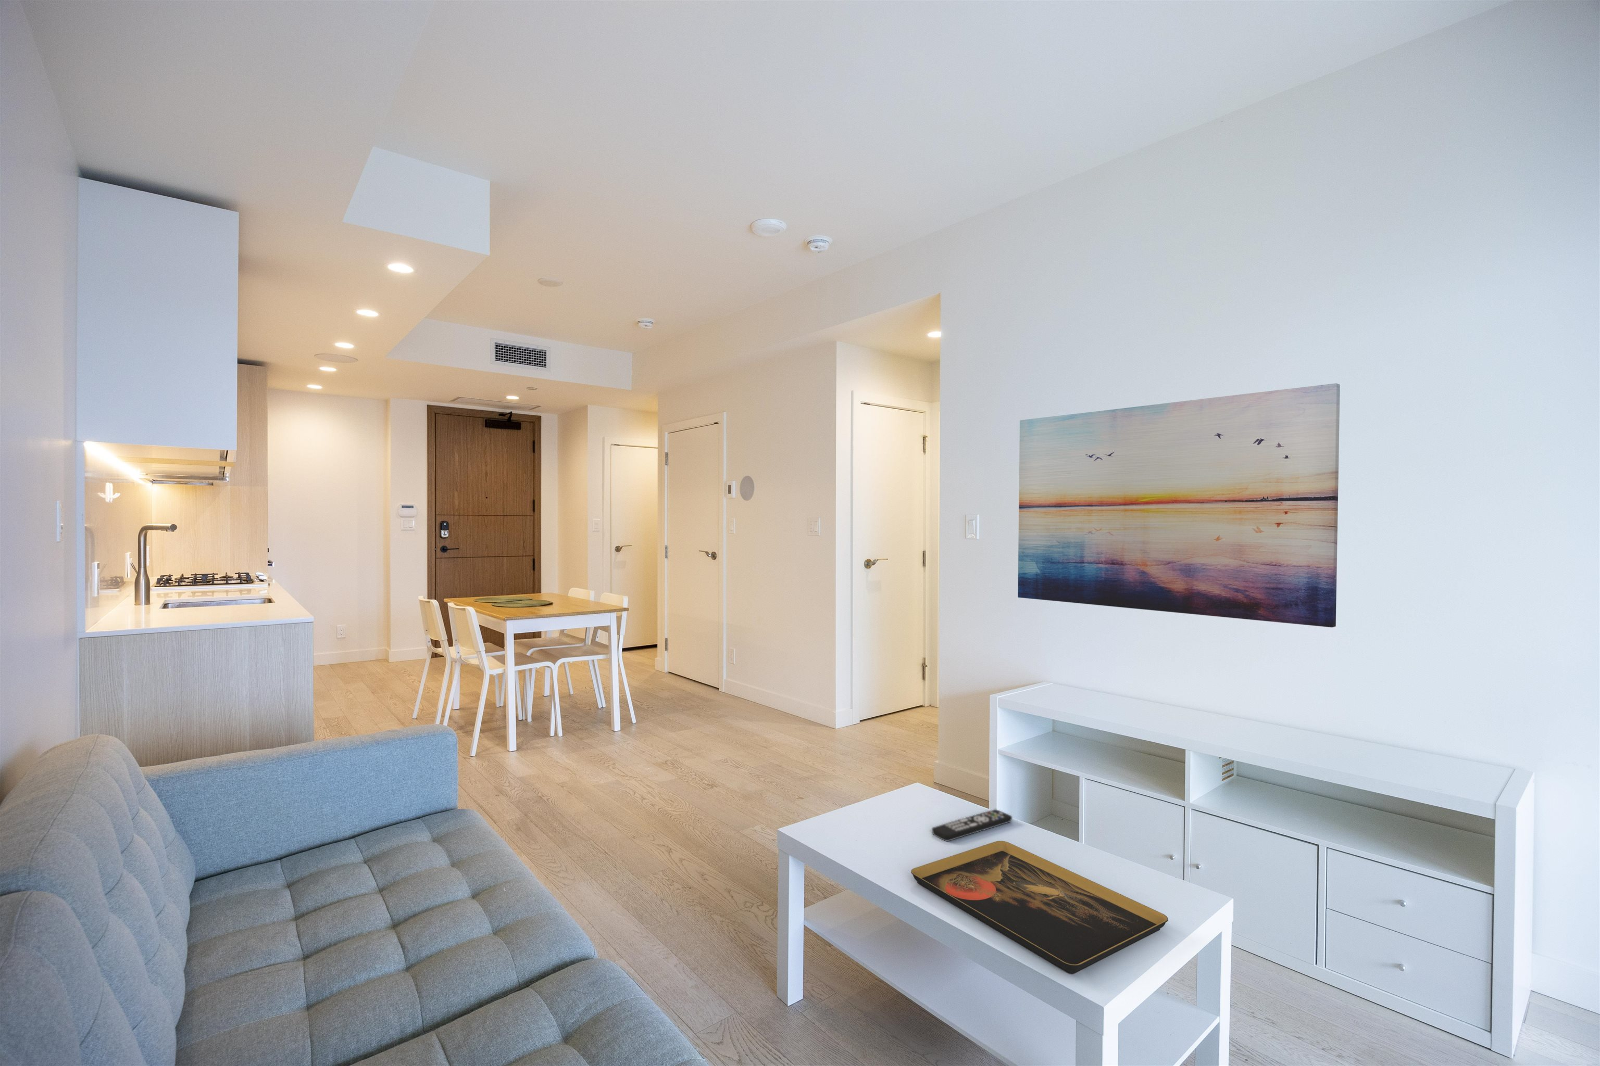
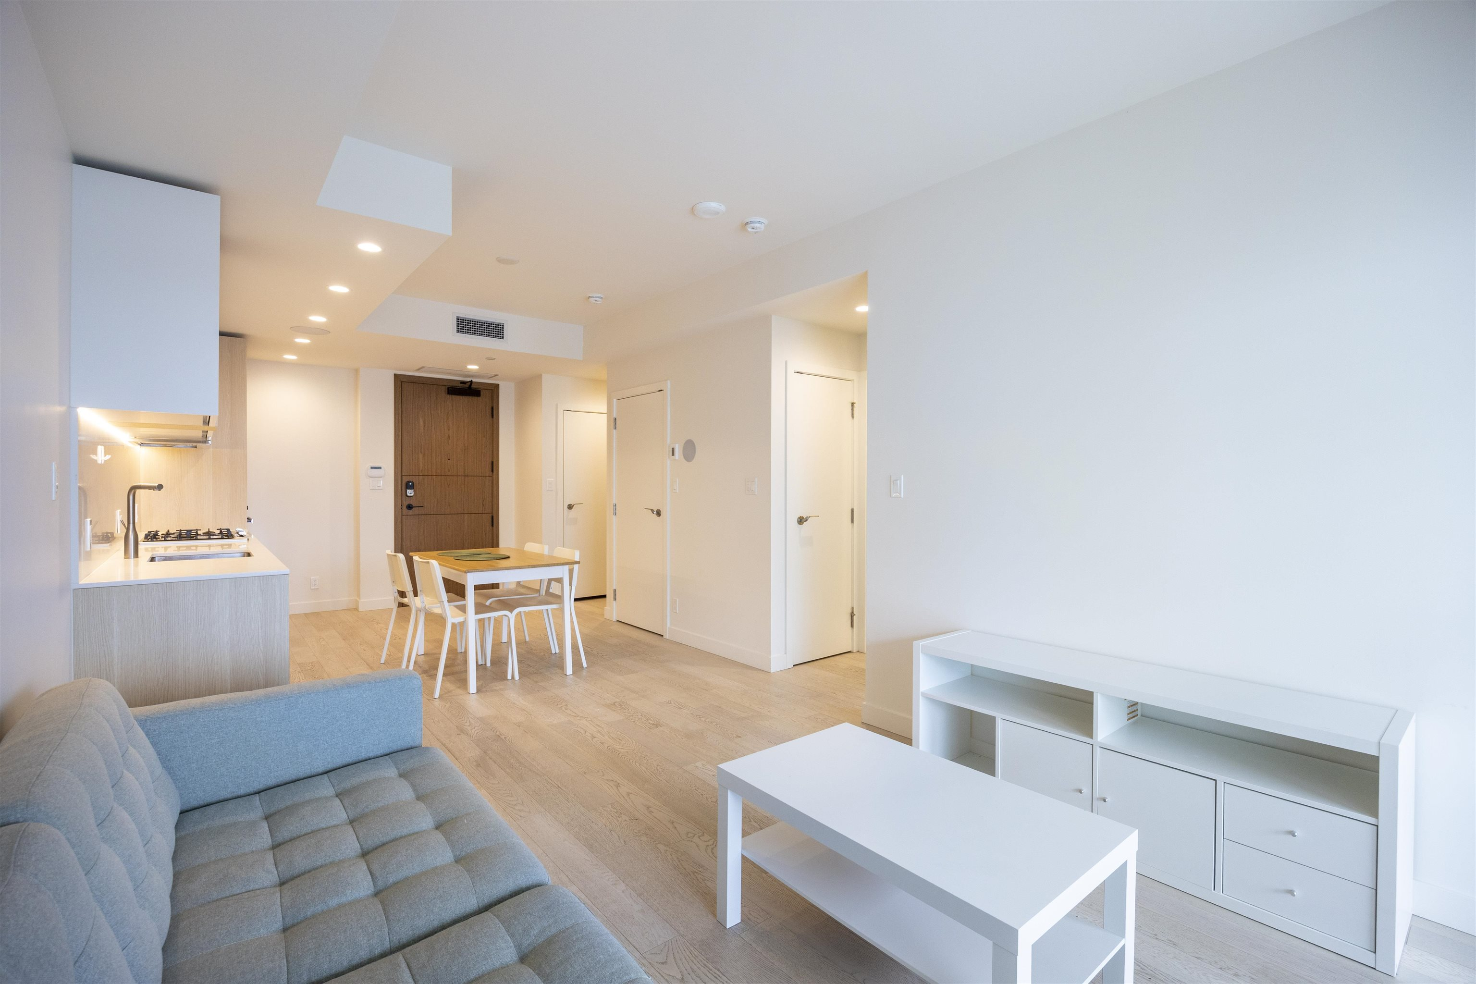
- remote control [931,809,1013,841]
- decorative tray [911,840,1169,974]
- wall art [1017,383,1340,628]
